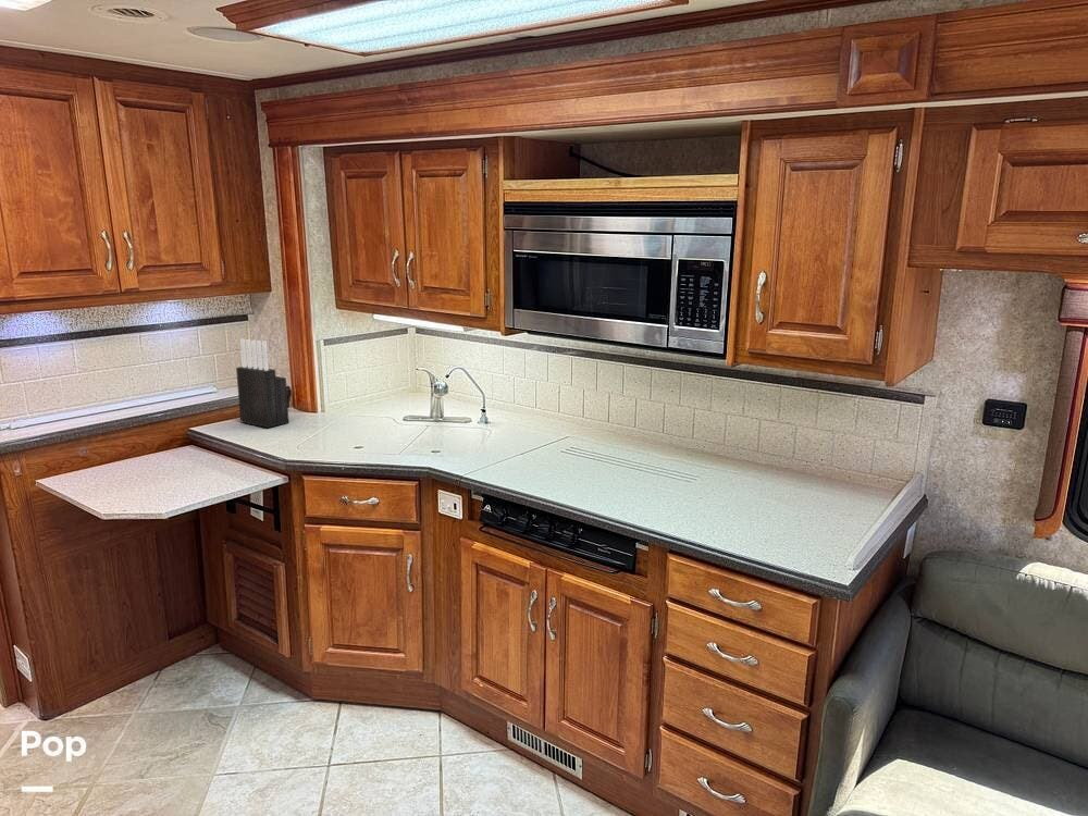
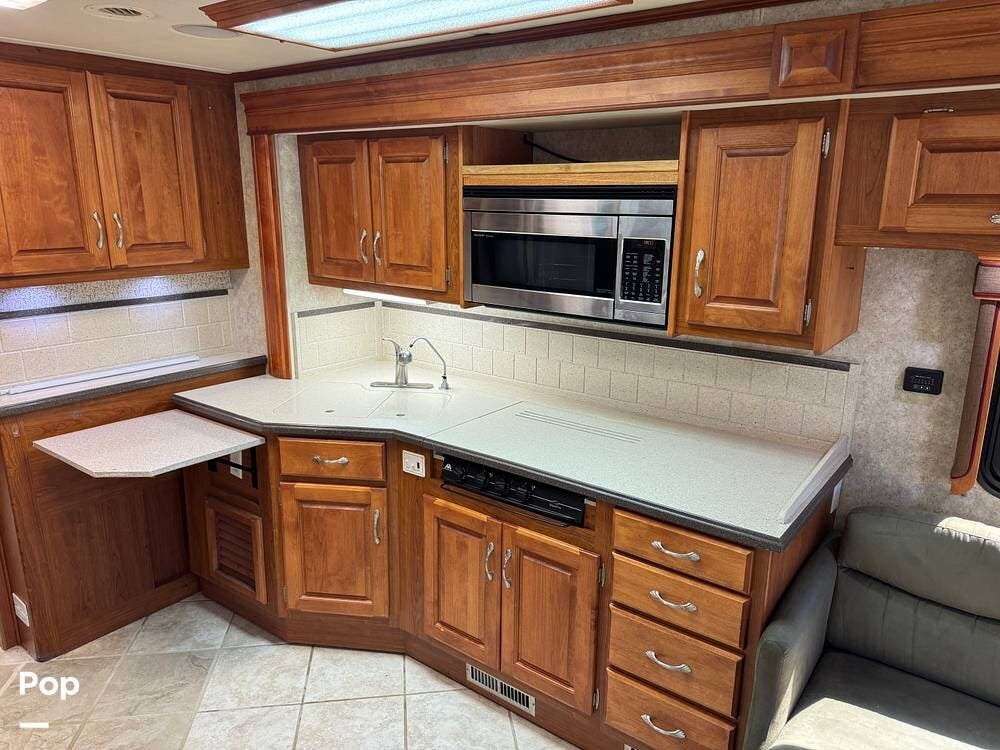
- knife block [235,337,290,429]
